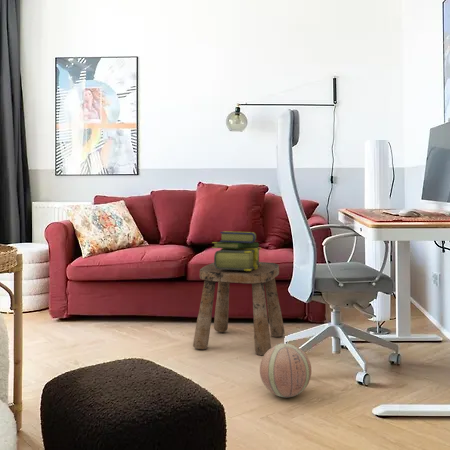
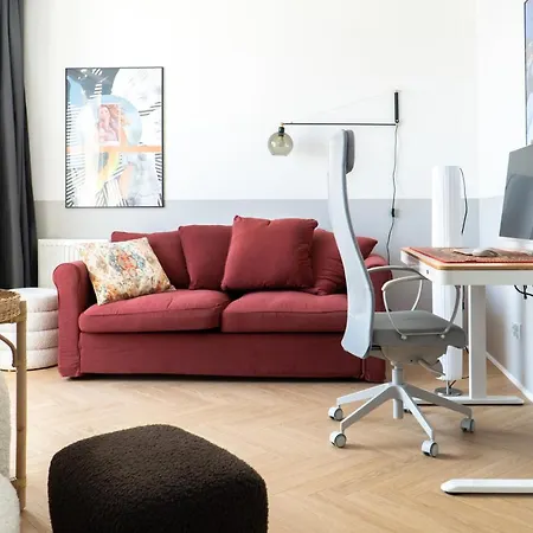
- stack of books [211,230,262,271]
- ball [259,343,312,399]
- stool [192,261,286,356]
